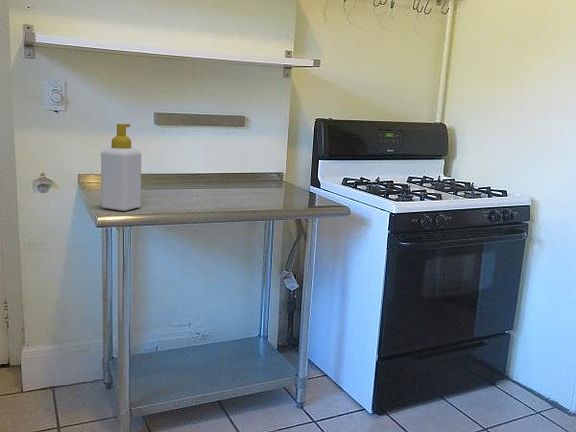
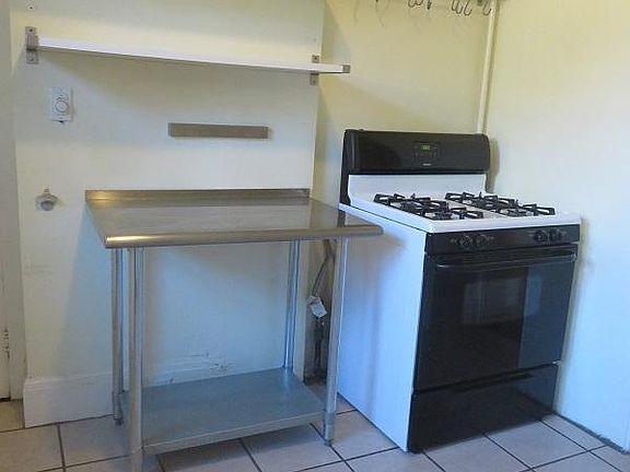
- soap bottle [100,123,142,212]
